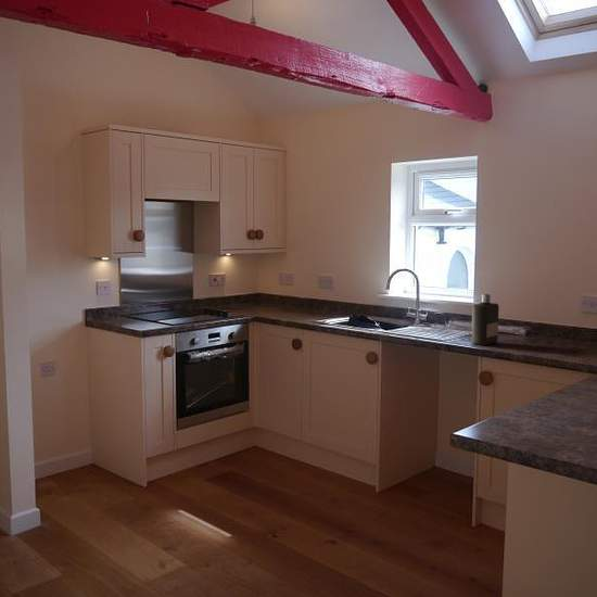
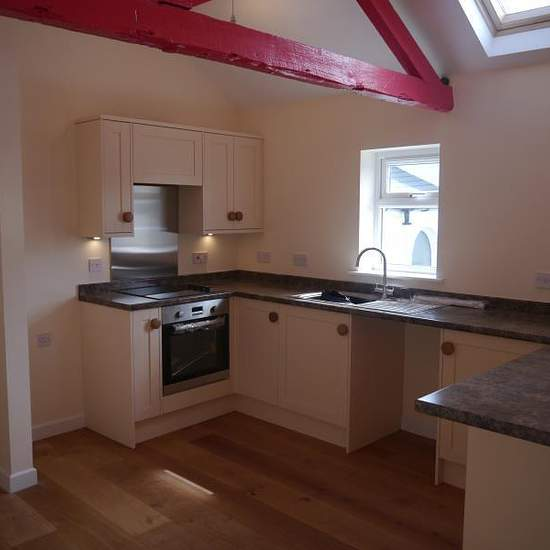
- bottle [470,293,500,346]
